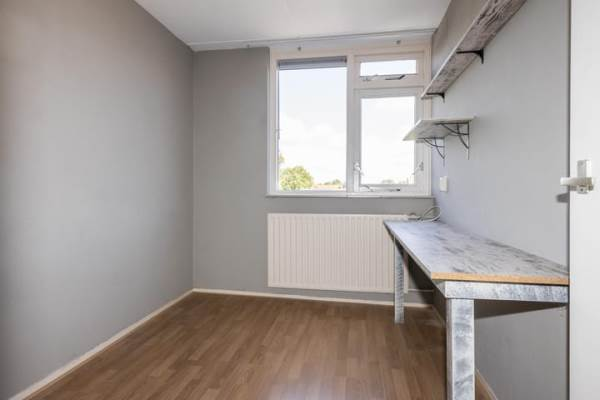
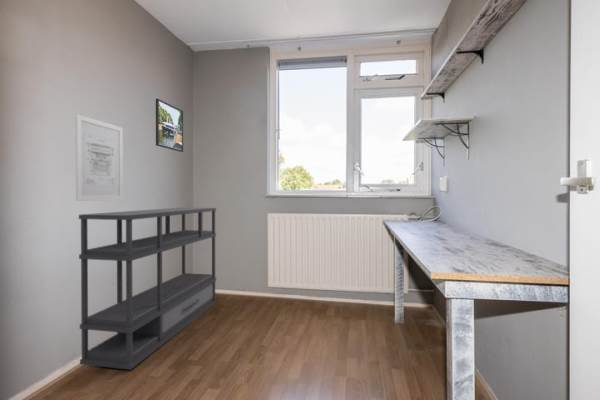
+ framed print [155,98,184,153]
+ wall art [74,113,124,202]
+ bookshelf [78,207,217,371]
